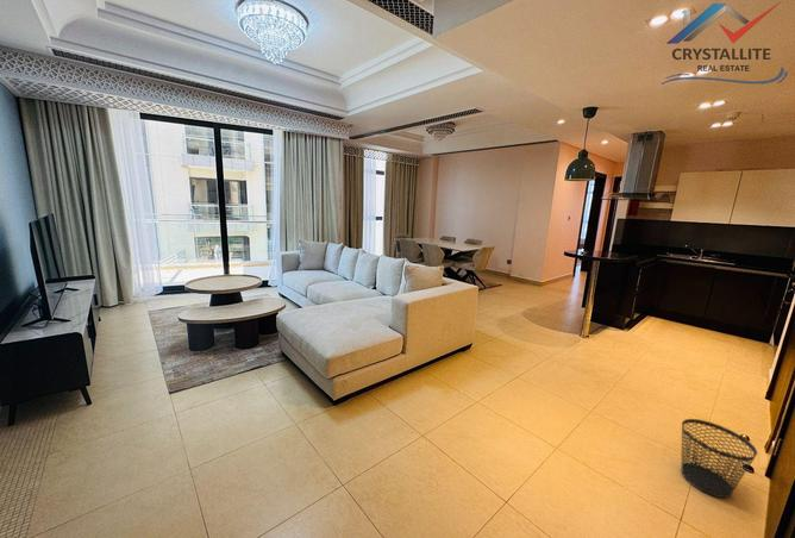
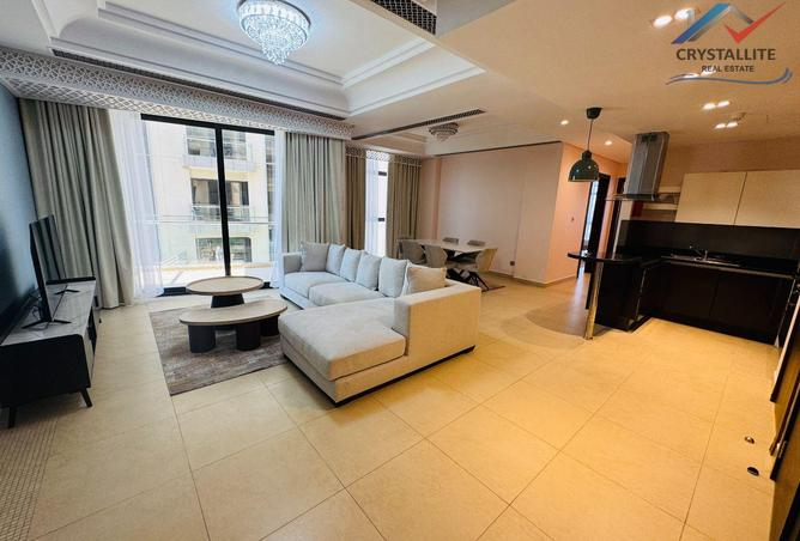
- wastebasket [680,418,758,499]
